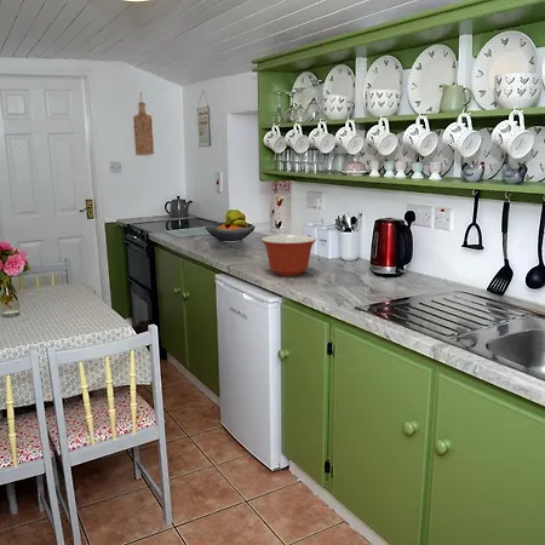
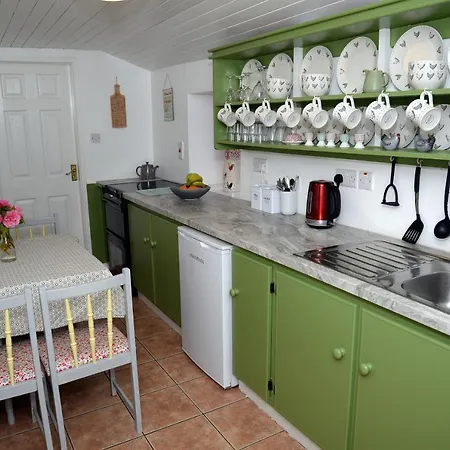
- mixing bowl [260,234,317,277]
